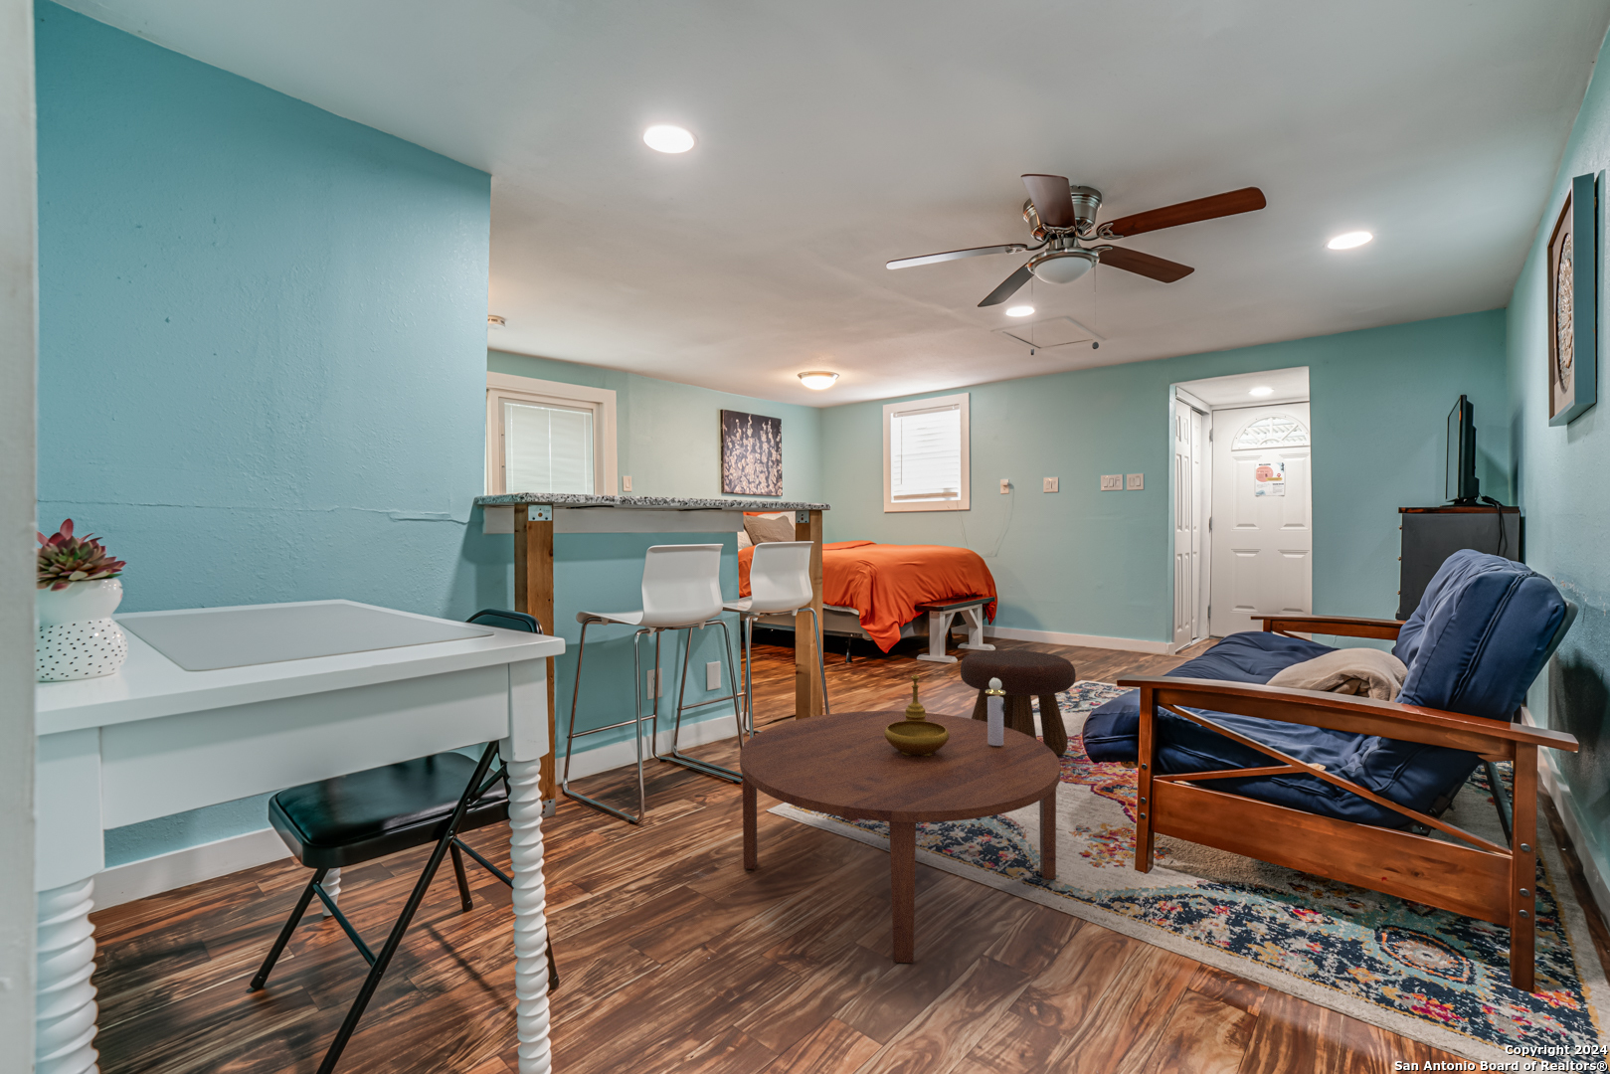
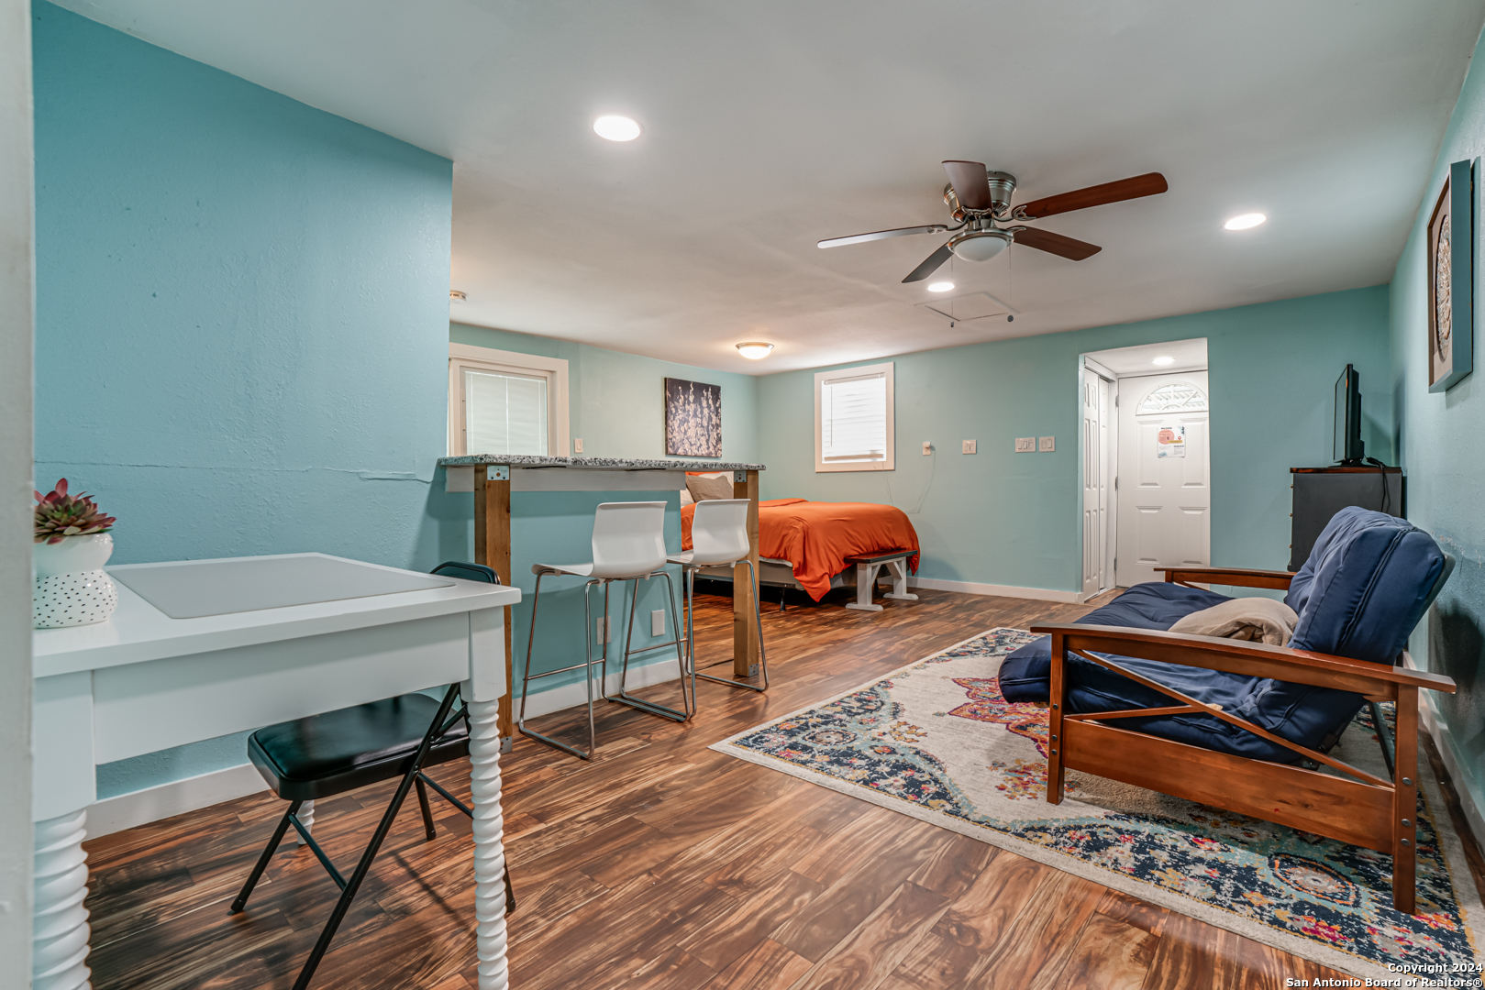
- footstool [959,650,1077,756]
- decorative bowl [884,674,949,756]
- coffee table [738,710,1061,964]
- perfume bottle [985,678,1006,746]
